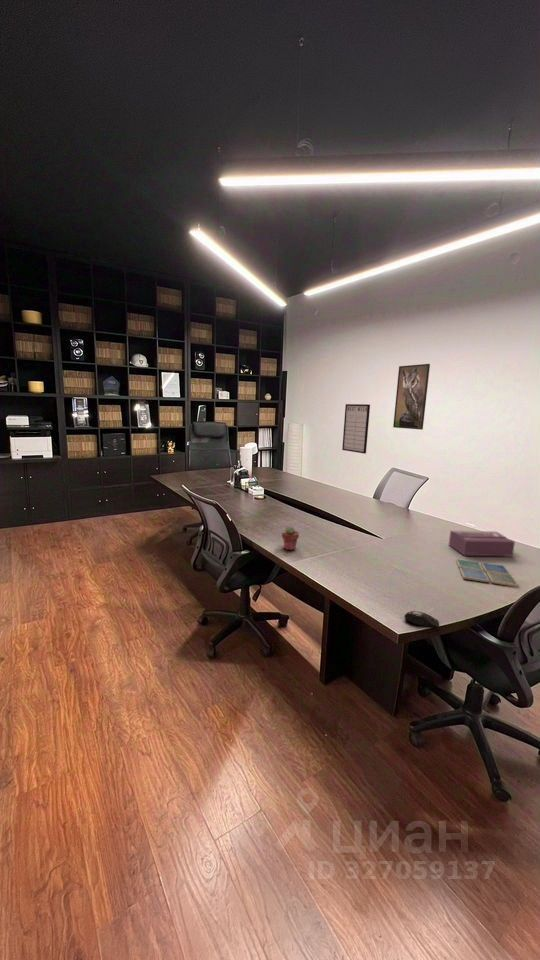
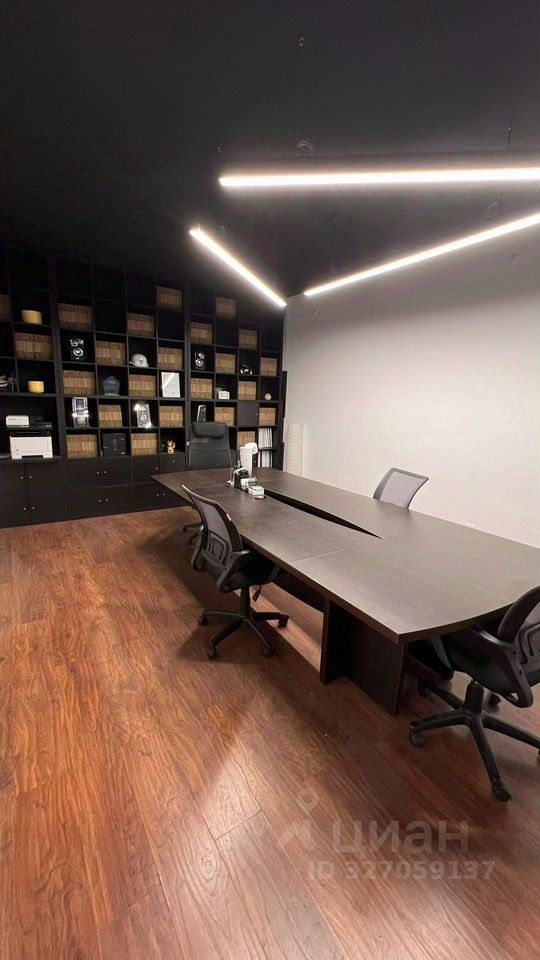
- writing board [341,403,371,455]
- tissue box [448,530,516,557]
- potted succulent [281,525,300,551]
- drink coaster [455,558,520,588]
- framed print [392,363,431,430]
- computer mouse [404,610,440,629]
